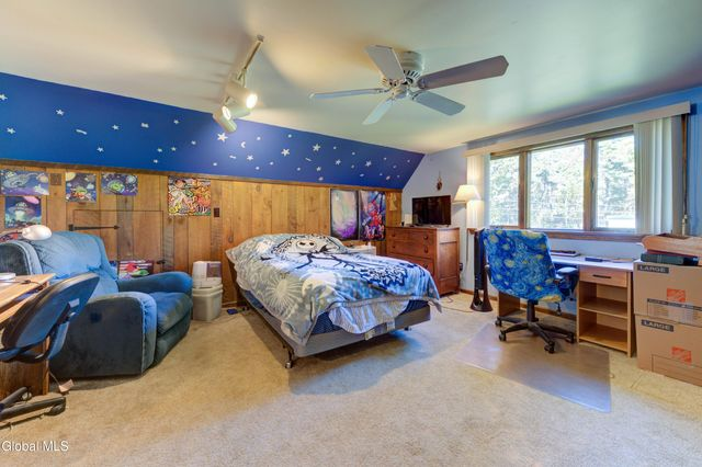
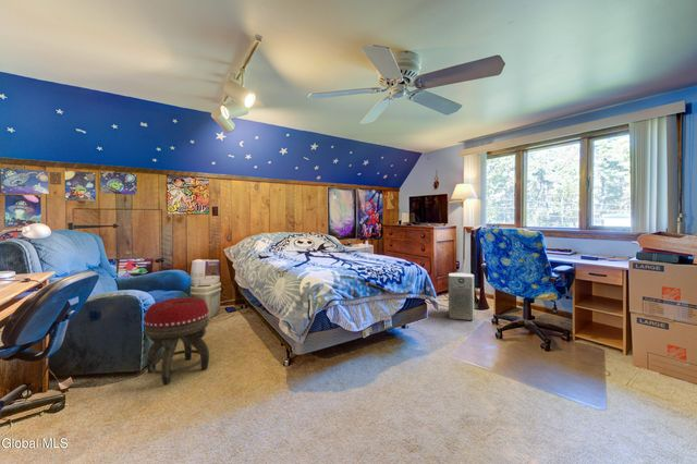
+ fan [448,272,475,321]
+ footstool [143,296,210,386]
